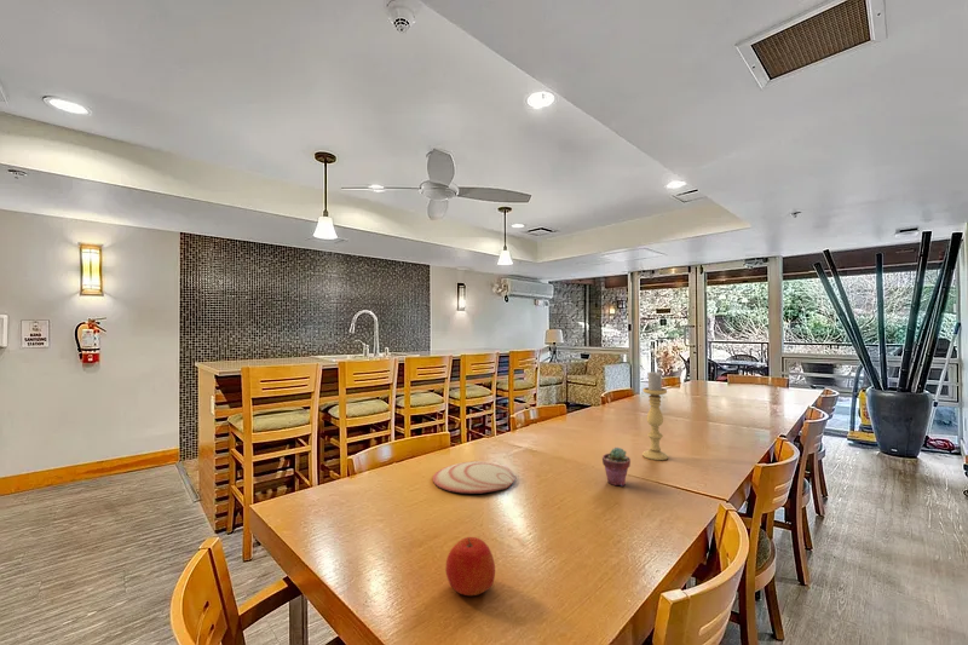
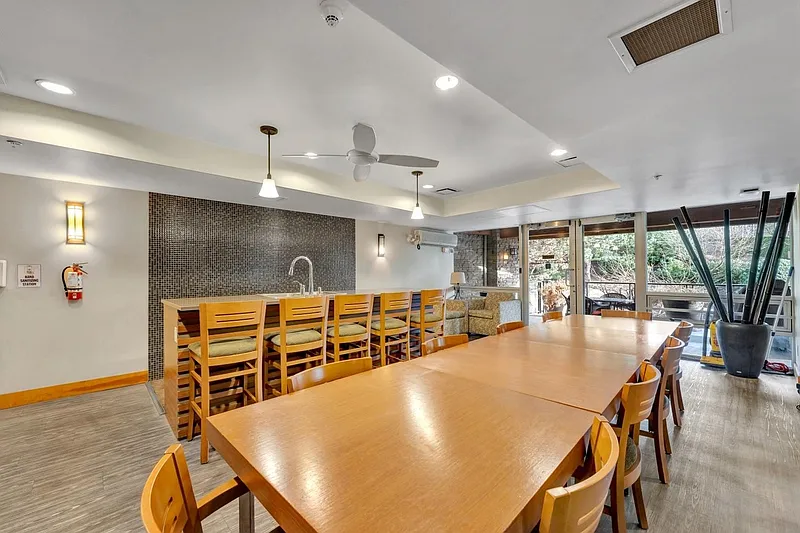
- candle holder [641,370,669,461]
- apple [445,536,496,597]
- plate [432,460,517,495]
- potted succulent [601,447,632,488]
